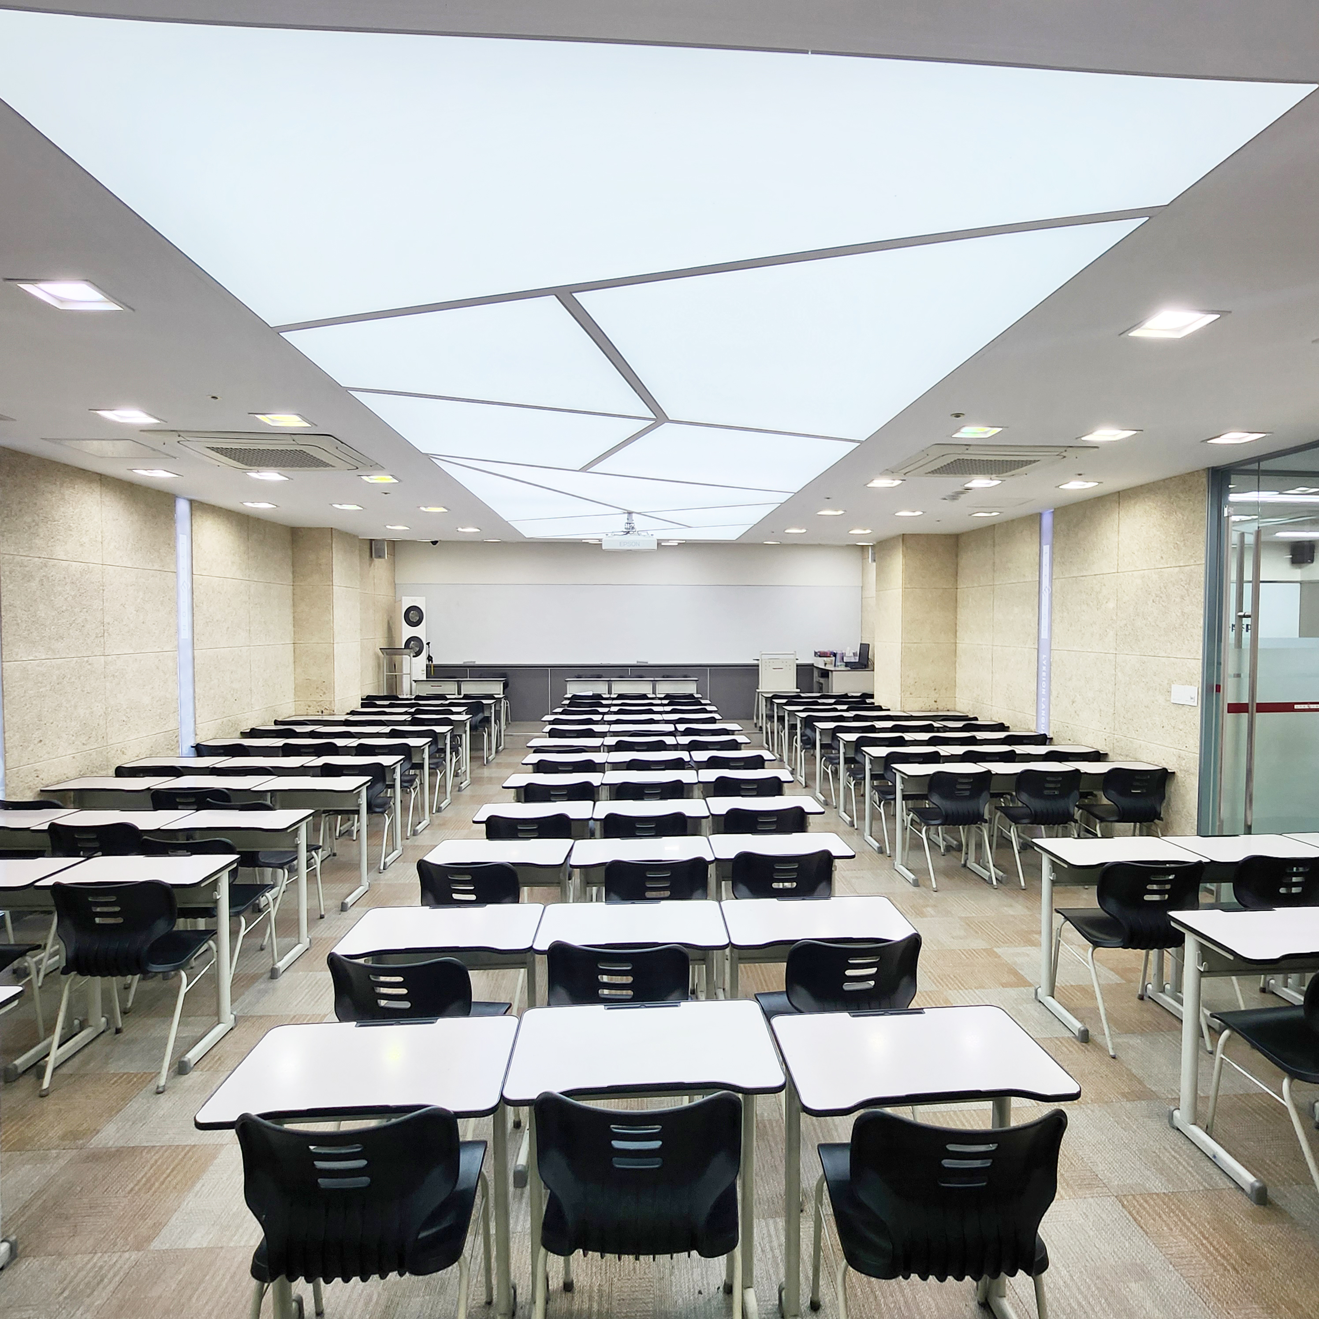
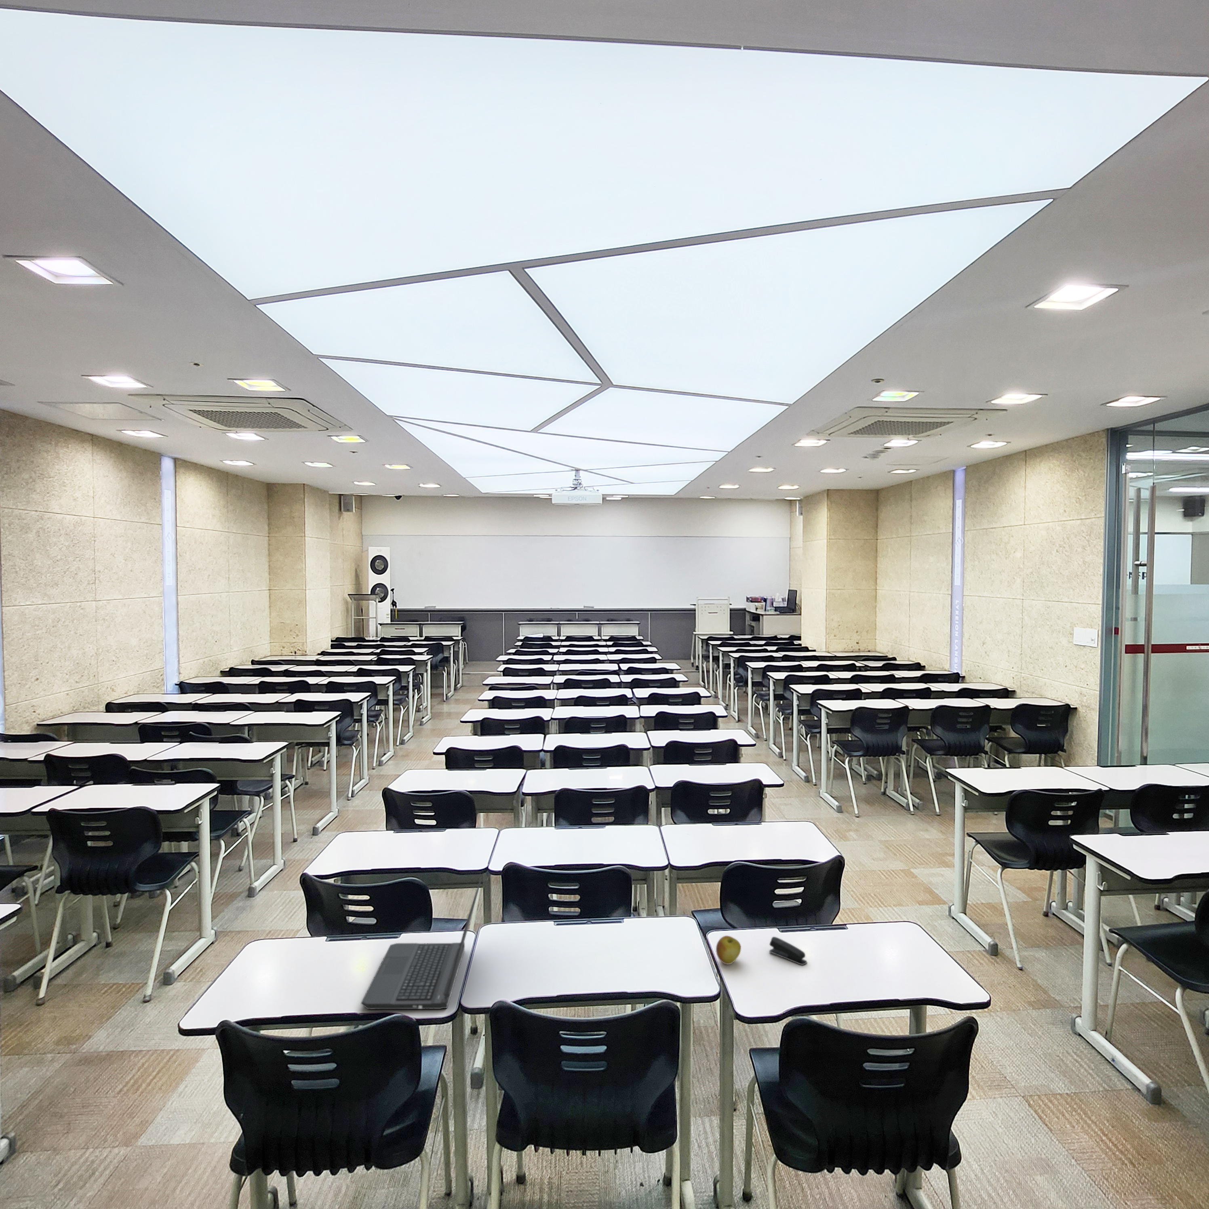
+ laptop computer [361,876,482,1010]
+ apple [715,936,742,965]
+ stapler [768,937,807,965]
